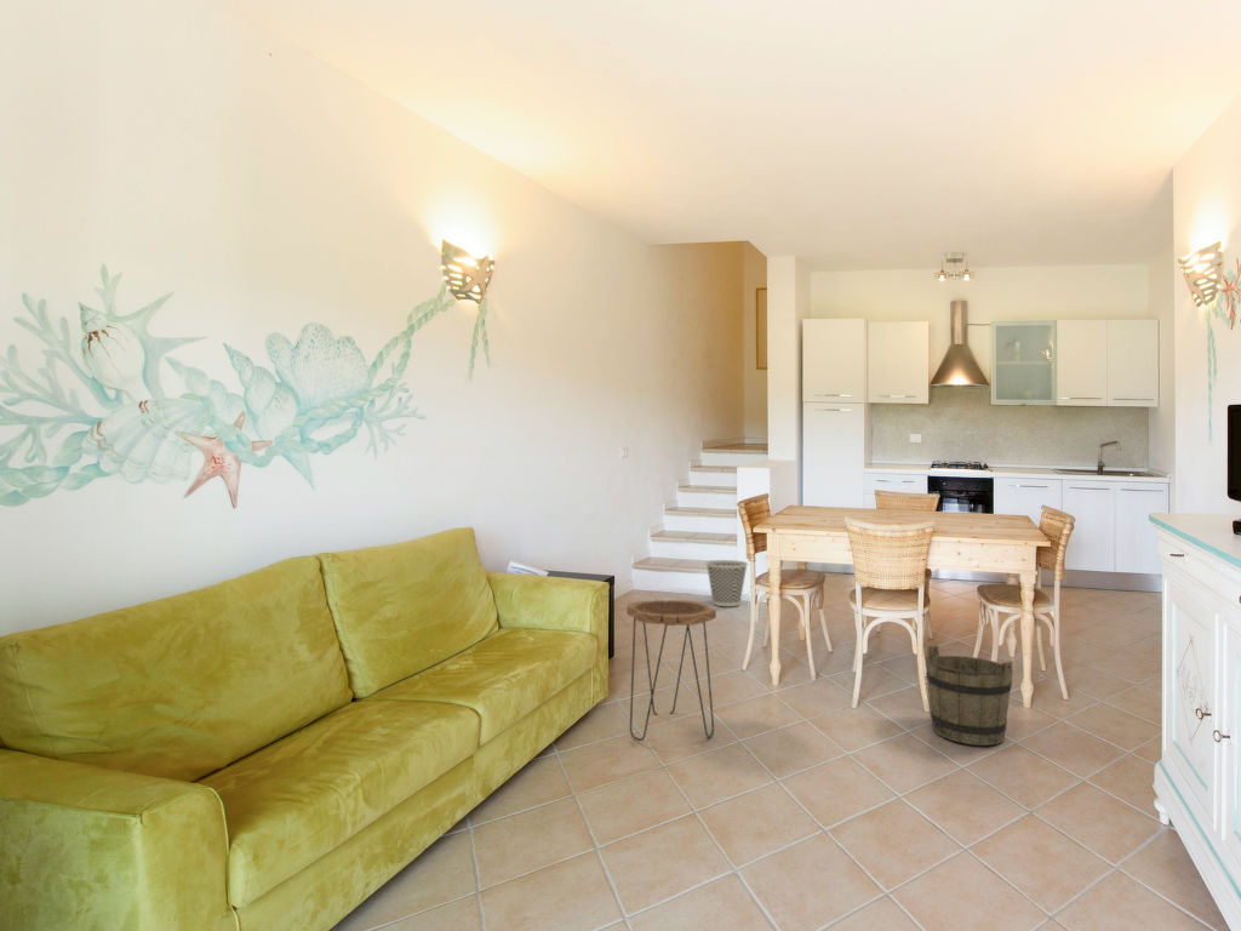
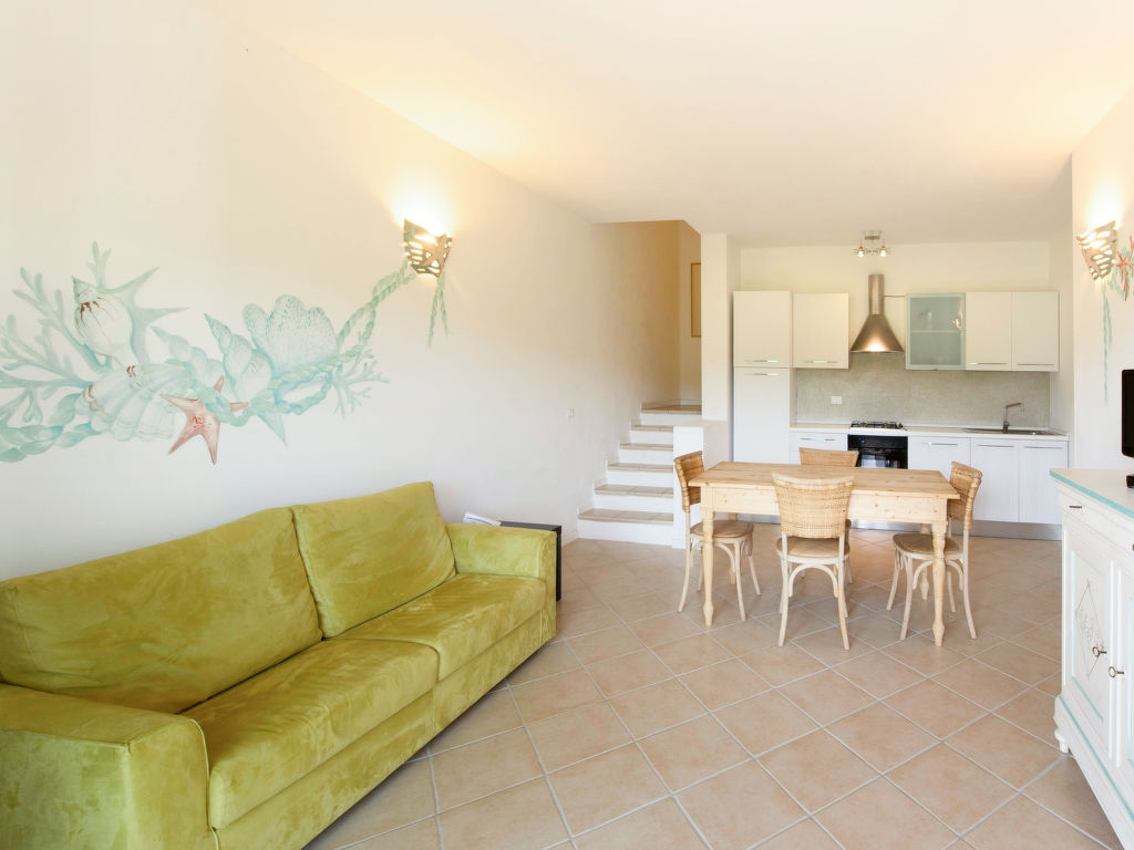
- bucket [925,644,1014,747]
- side table [625,599,717,742]
- wastebasket [704,559,749,607]
